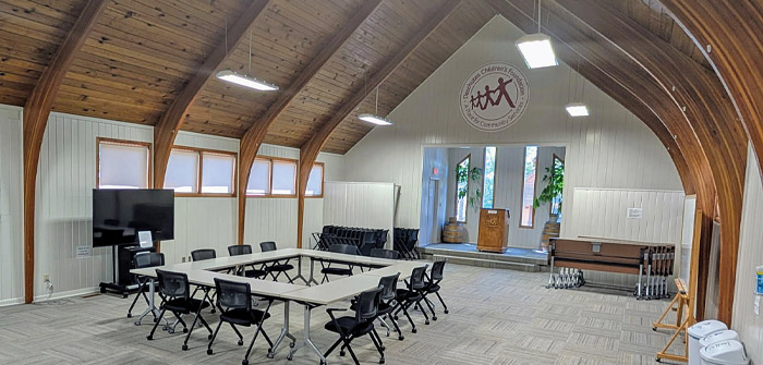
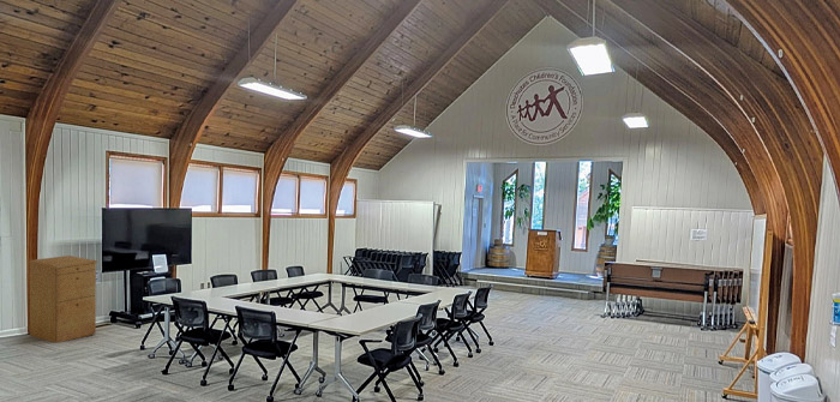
+ filing cabinet [29,254,98,344]
